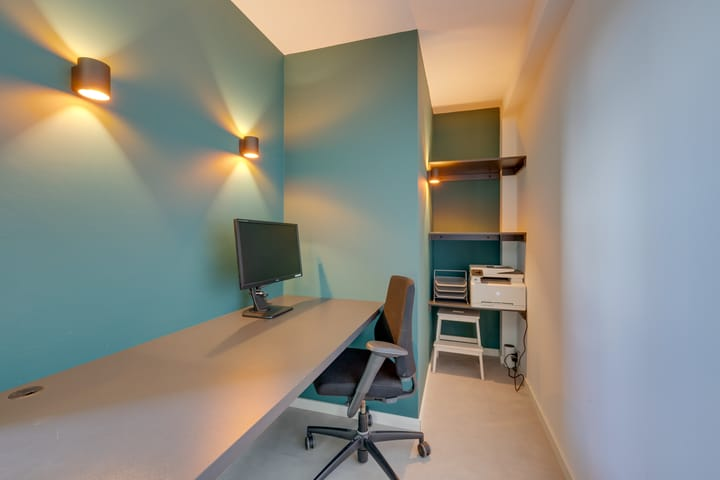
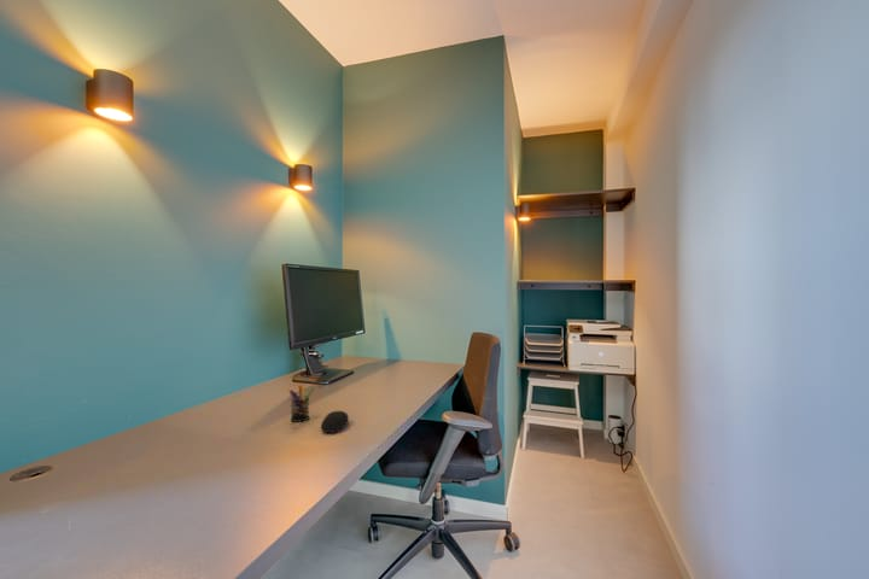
+ computer mouse [320,410,350,434]
+ pen holder [287,382,315,423]
